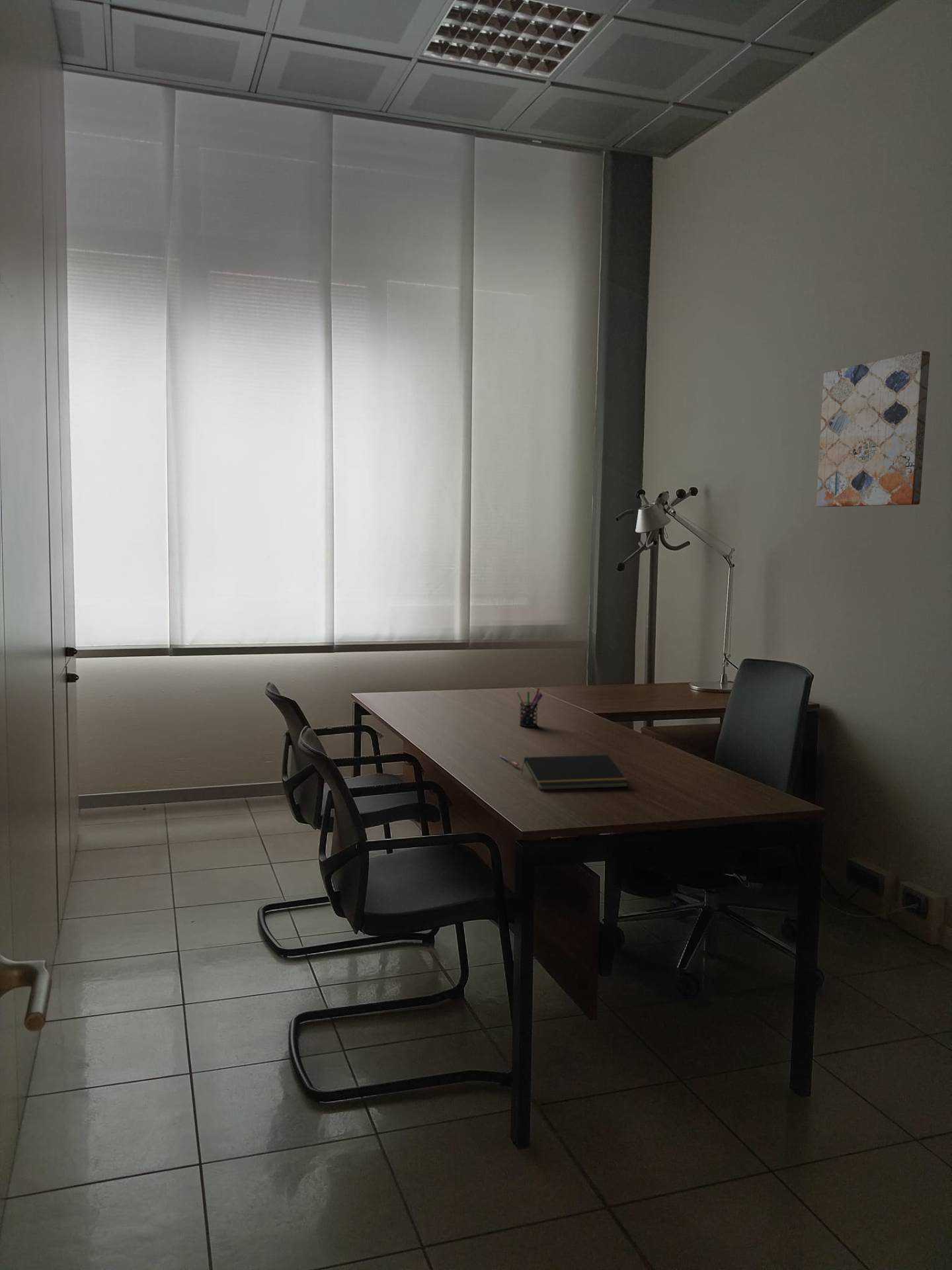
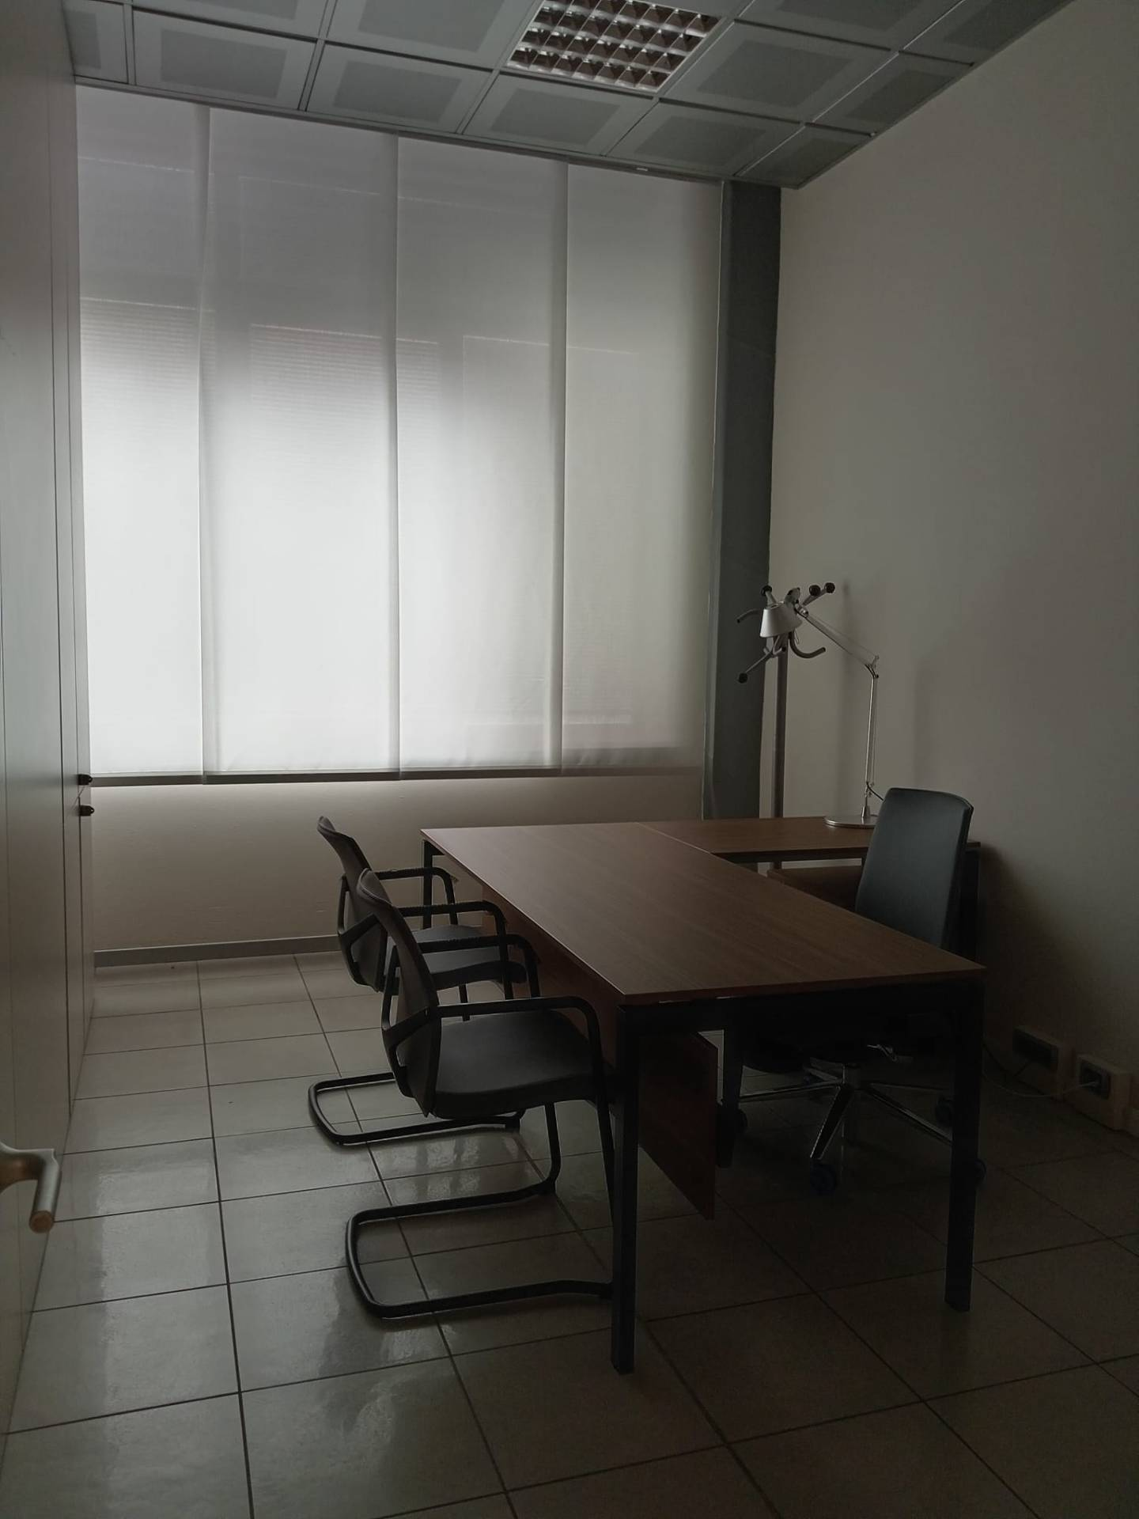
- pen [498,755,520,767]
- notepad [521,754,629,791]
- pen holder [516,687,543,728]
- wall art [816,350,931,507]
